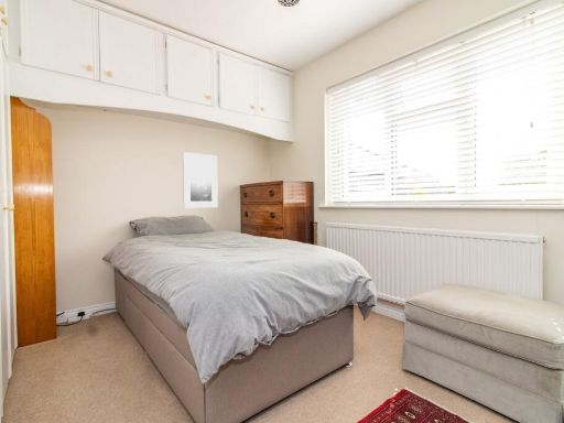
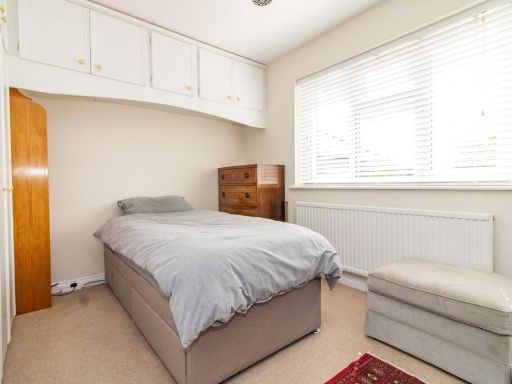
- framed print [182,151,219,209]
